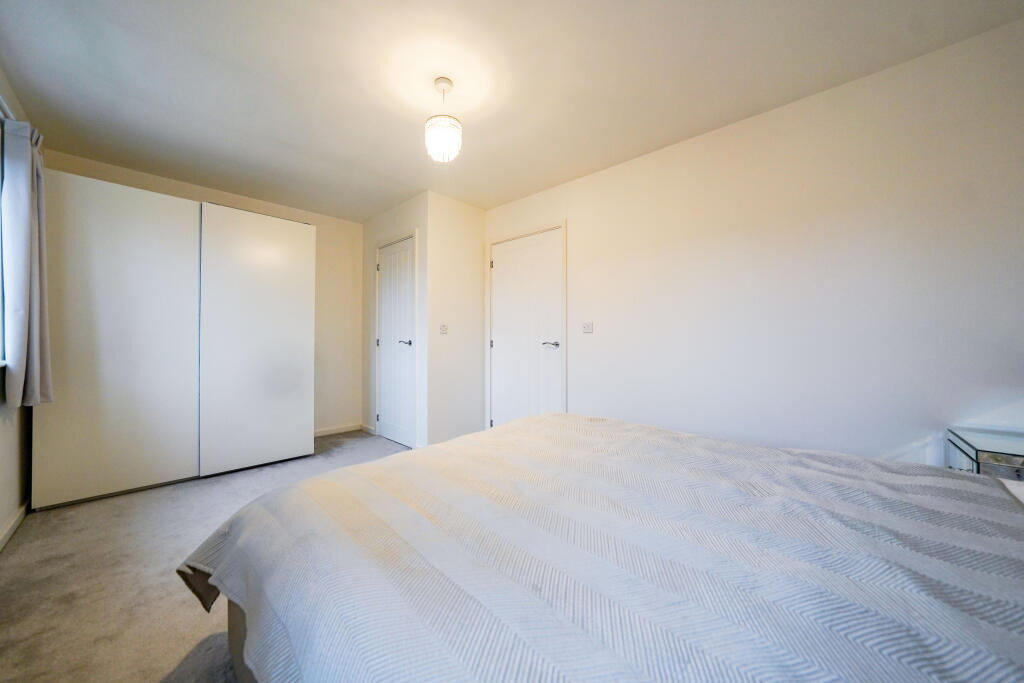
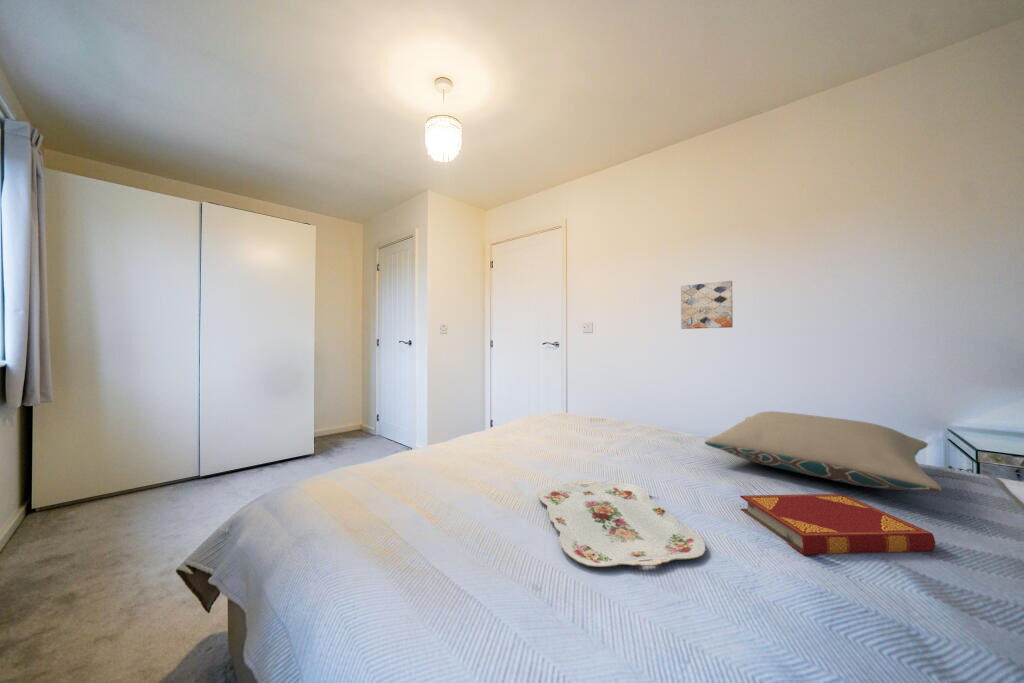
+ hardback book [739,493,936,556]
+ wall art [680,280,734,330]
+ pillow [704,410,942,493]
+ serving tray [537,480,707,568]
